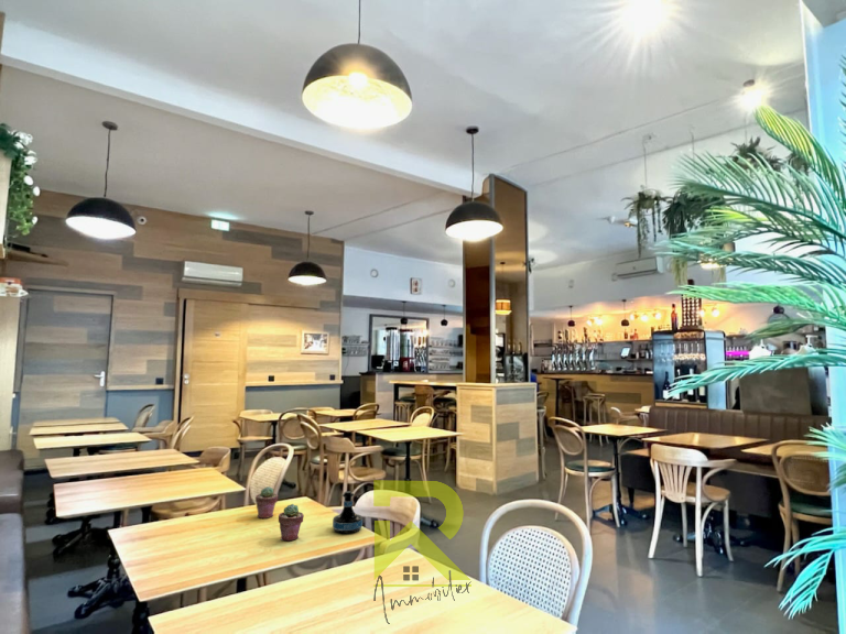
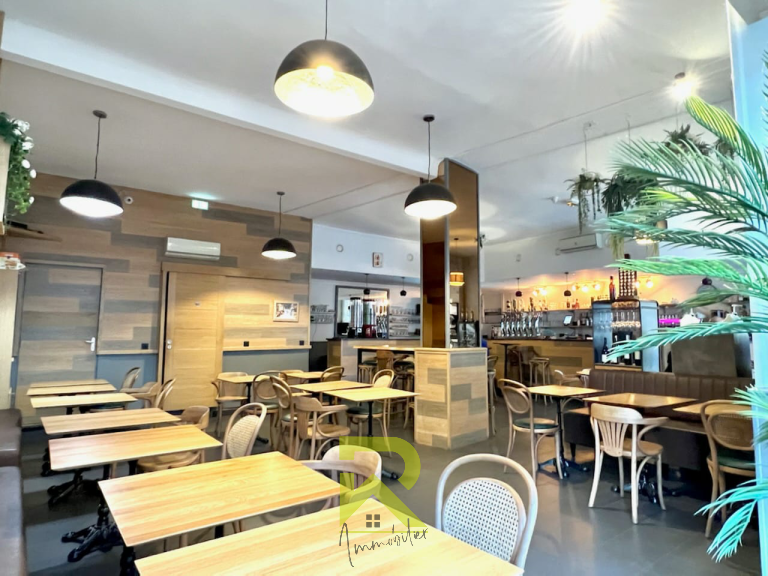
- tequila bottle [332,490,364,535]
- potted succulent [278,503,305,542]
- potted succulent [254,485,279,520]
